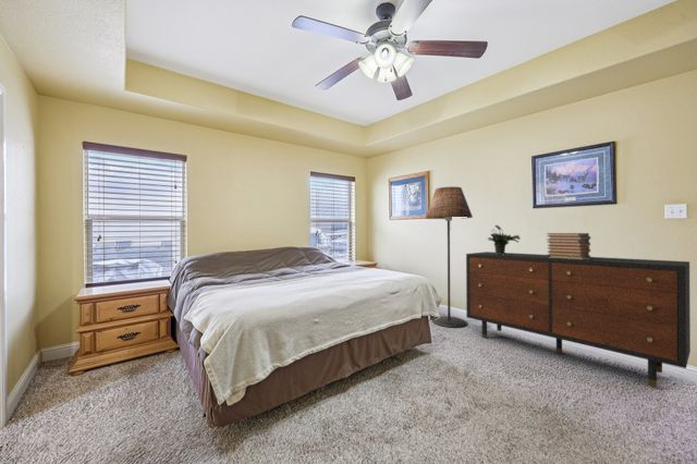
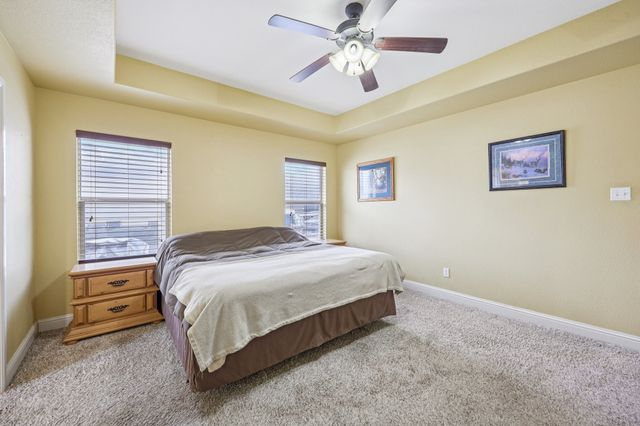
- book stack [546,232,591,259]
- floor lamp [425,185,474,328]
- potted plant [487,224,522,255]
- dresser [465,251,692,388]
